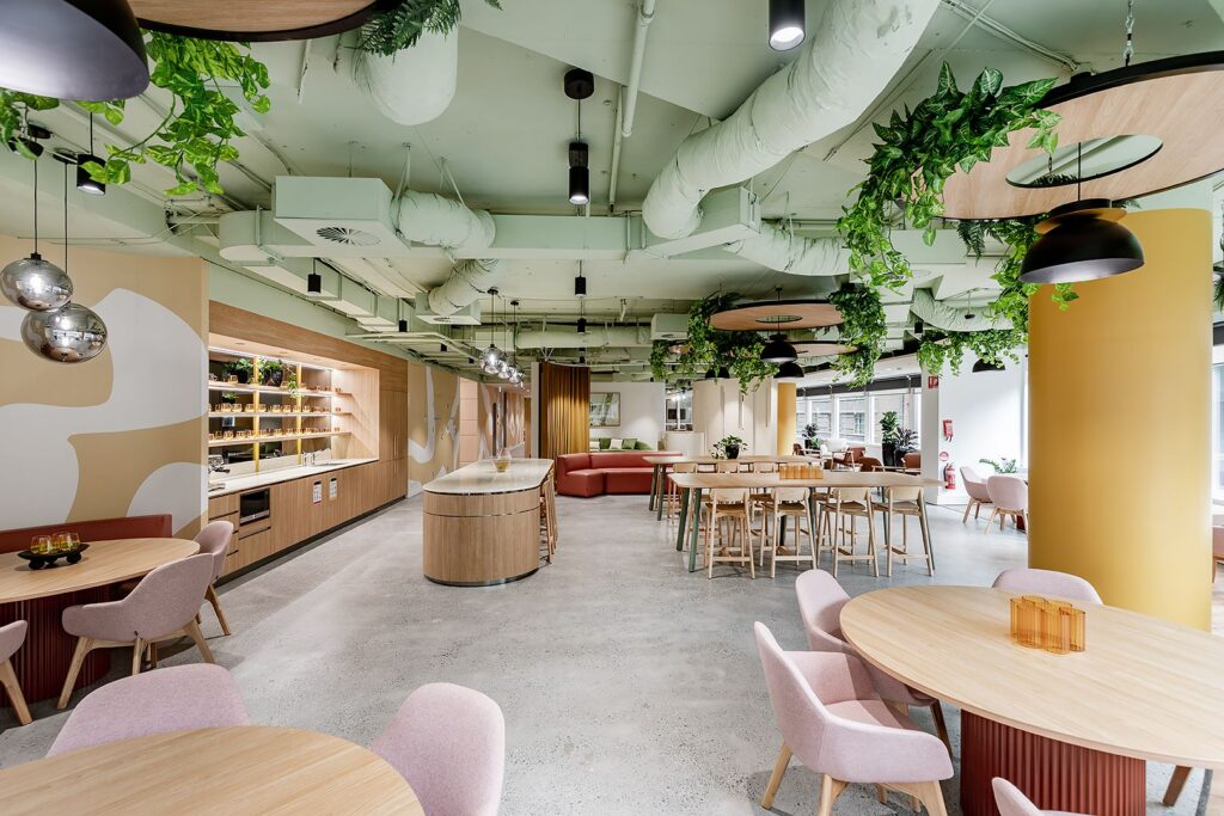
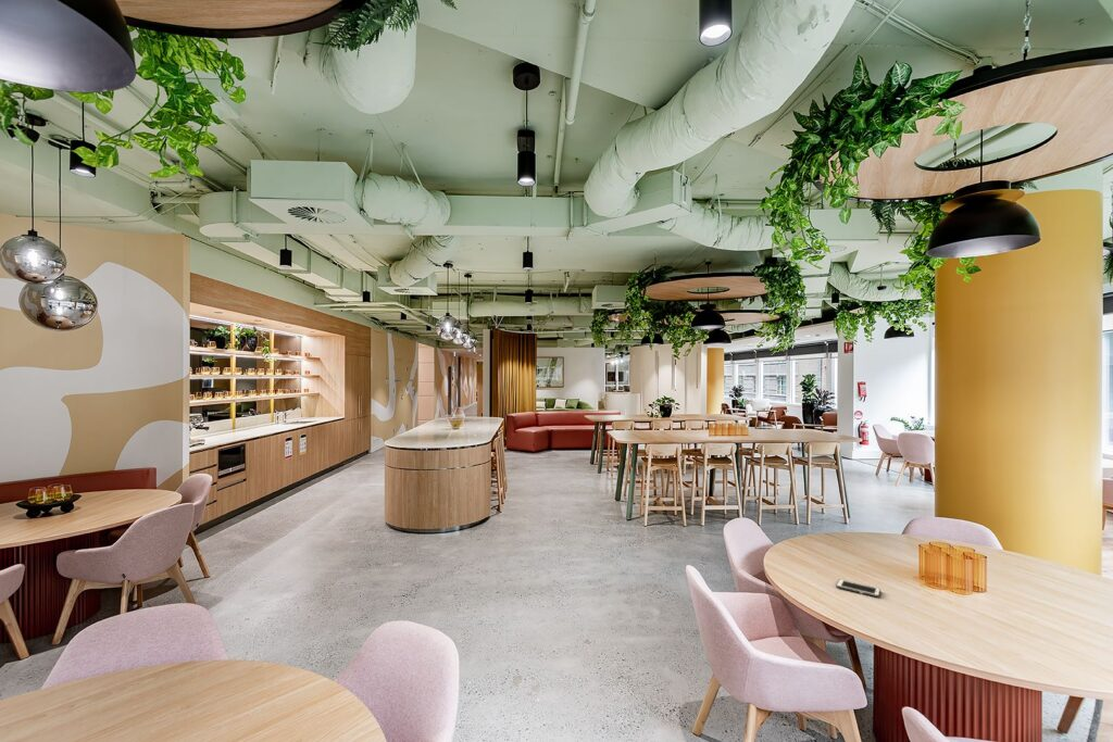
+ cell phone [835,578,881,599]
